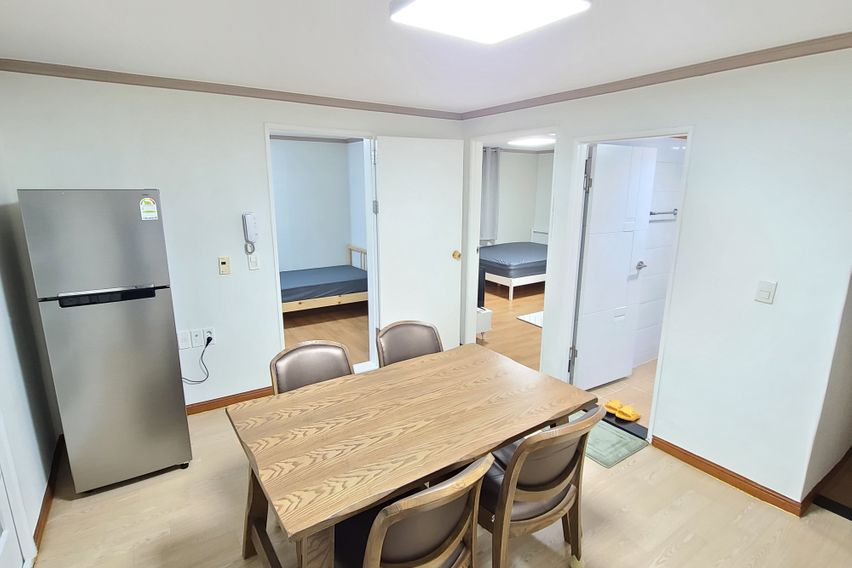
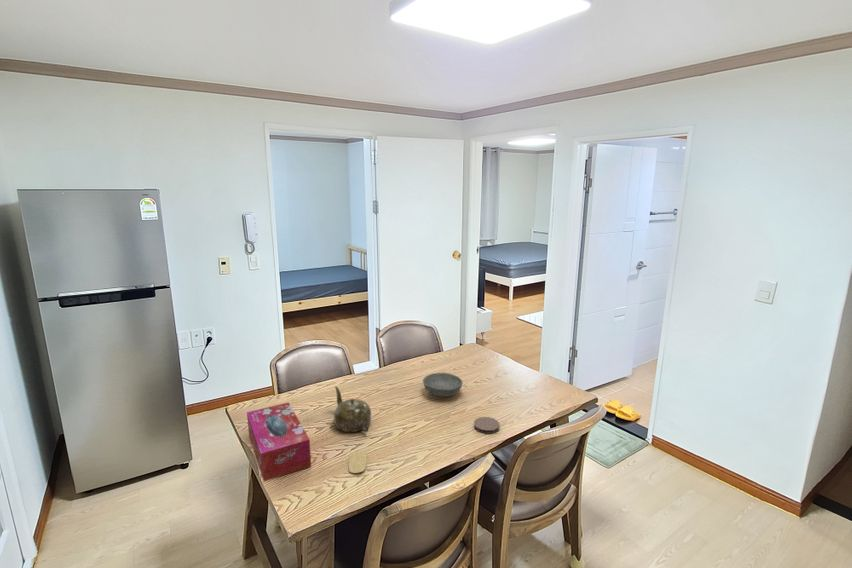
+ coaster [347,450,367,474]
+ soup bowl [422,372,464,398]
+ coaster [473,416,500,435]
+ tissue box [246,401,312,482]
+ teapot [333,385,372,434]
